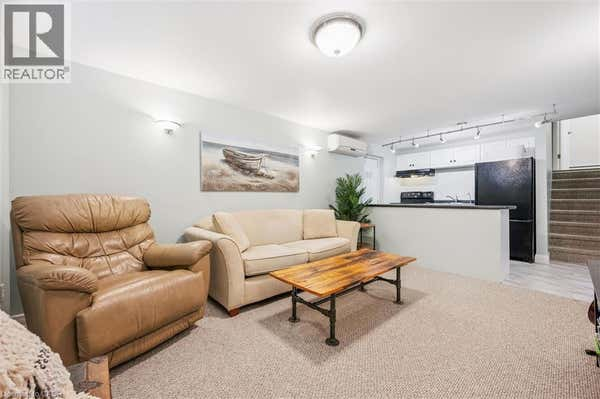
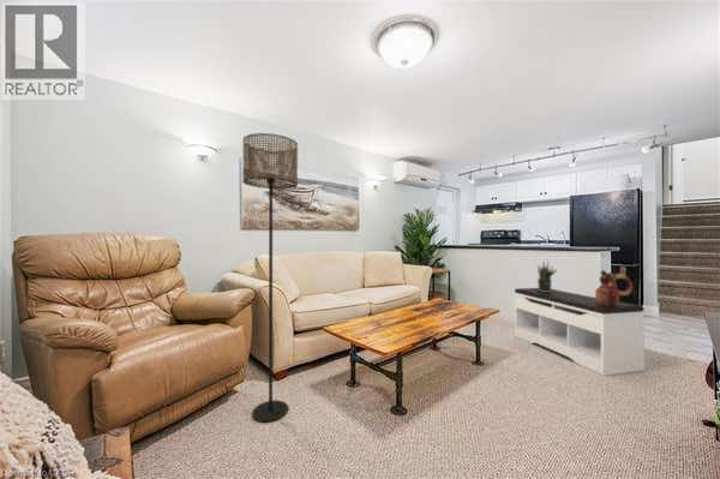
+ ceramic vessel [594,265,634,306]
+ floor lamp [241,132,299,423]
+ potted plant [536,259,558,292]
+ bench [512,287,646,377]
